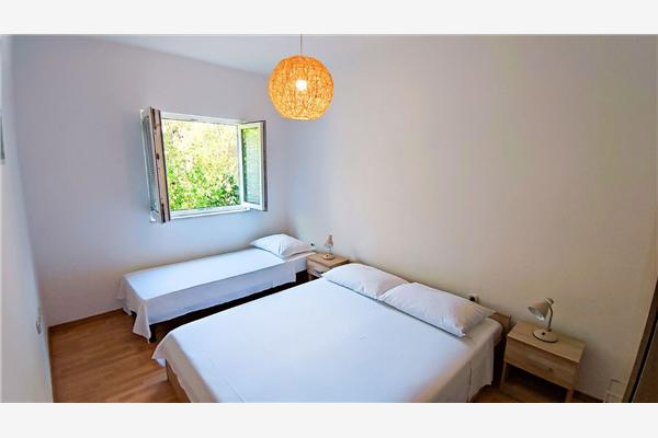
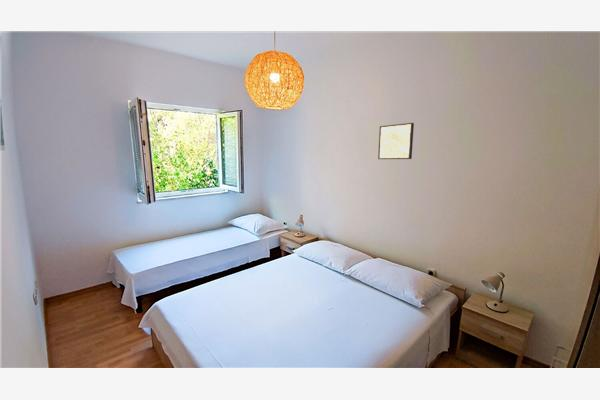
+ wall art [377,122,415,160]
